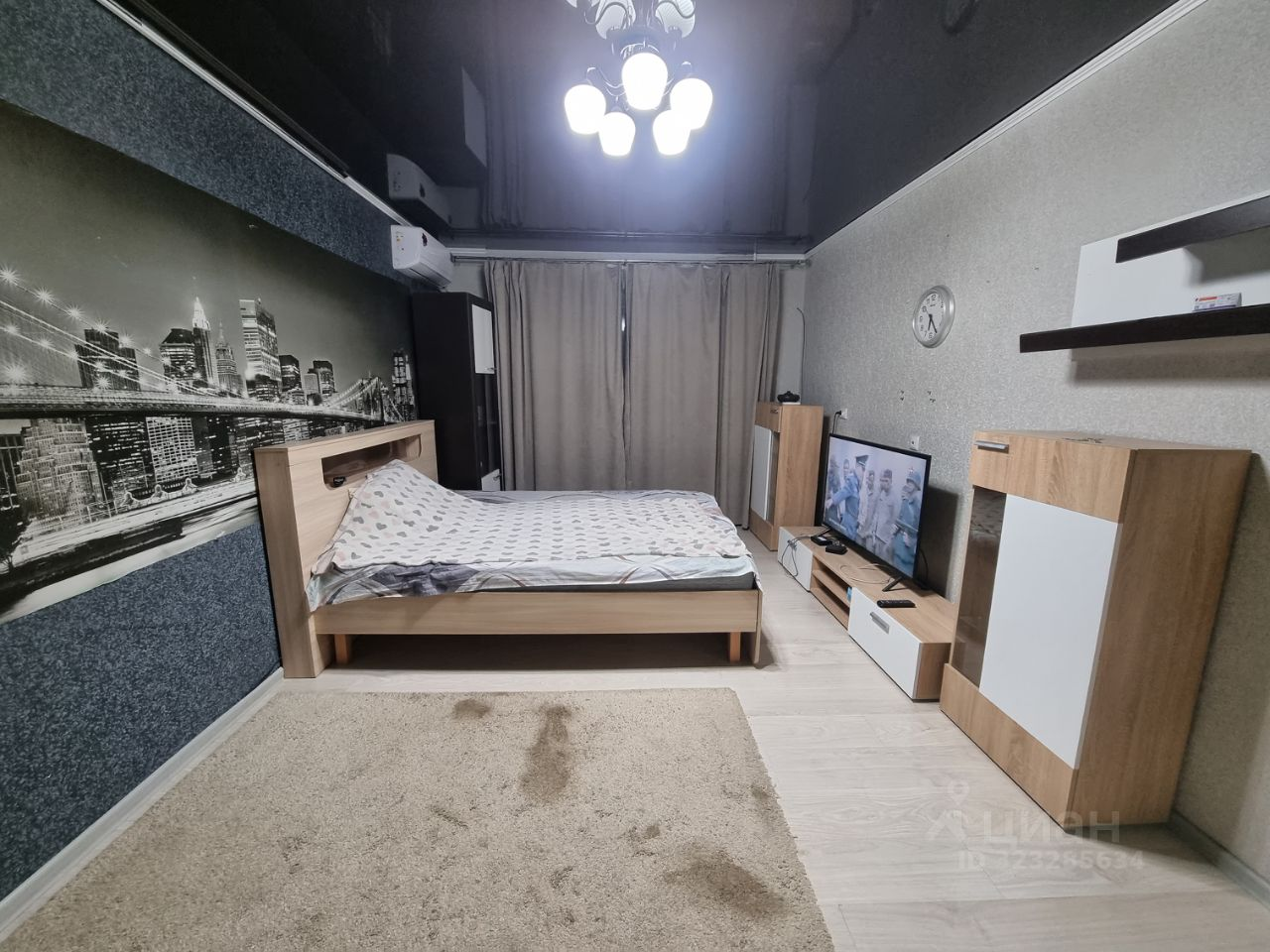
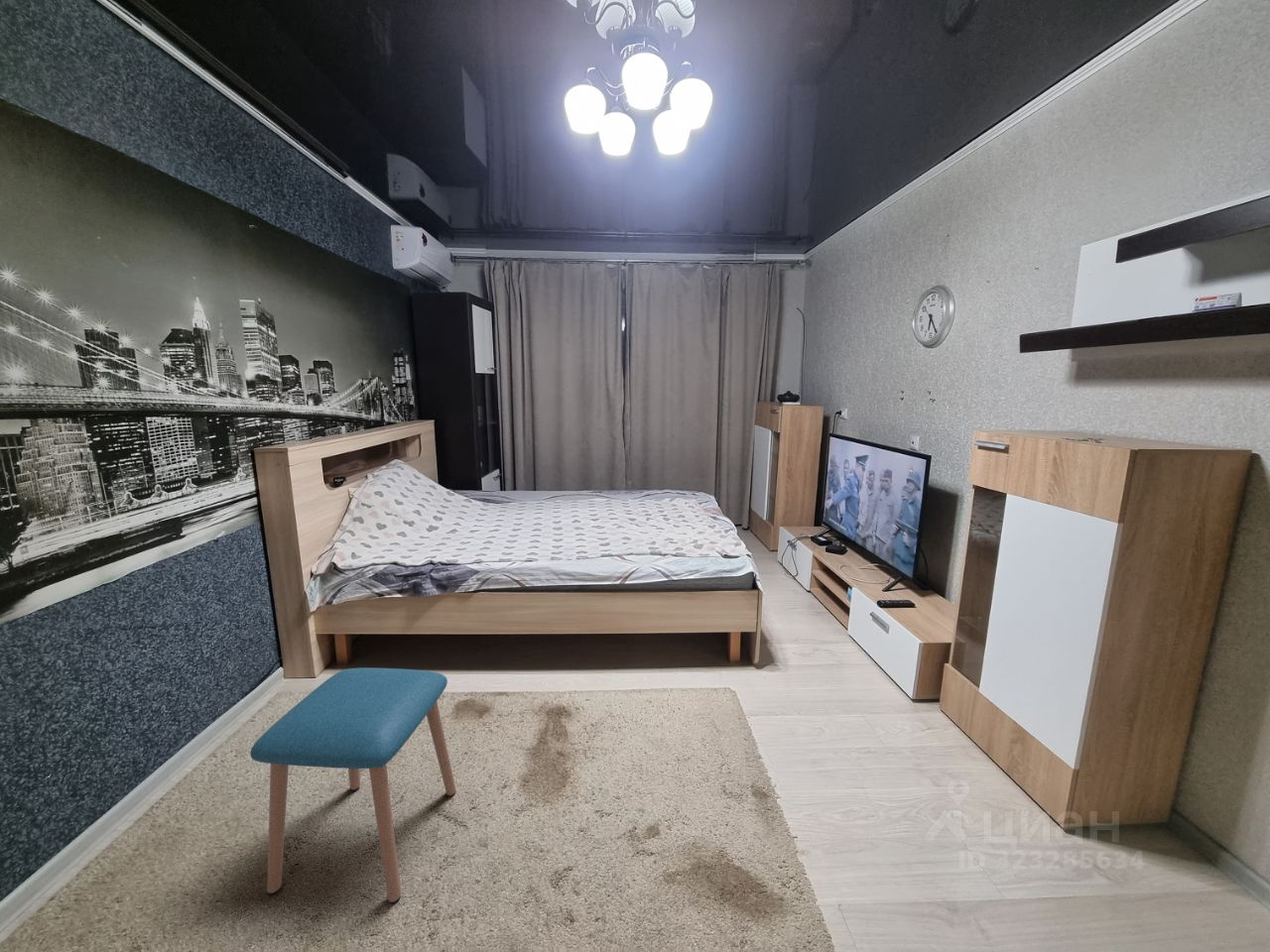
+ stool [249,666,457,904]
